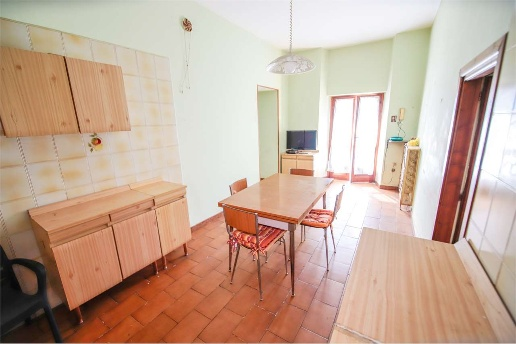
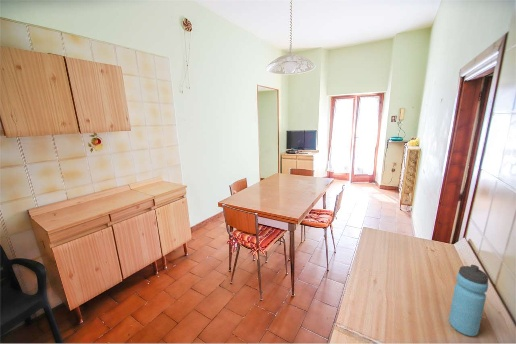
+ water bottle [448,264,489,337]
